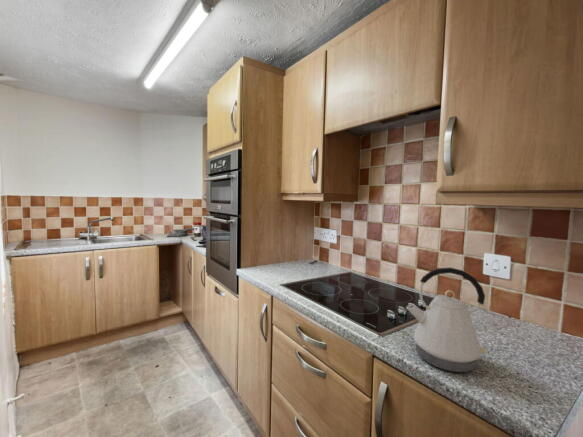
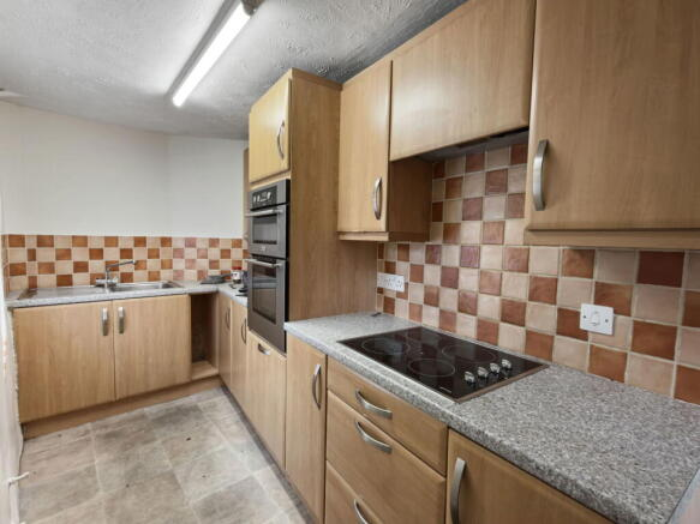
- kettle [405,266,488,373]
